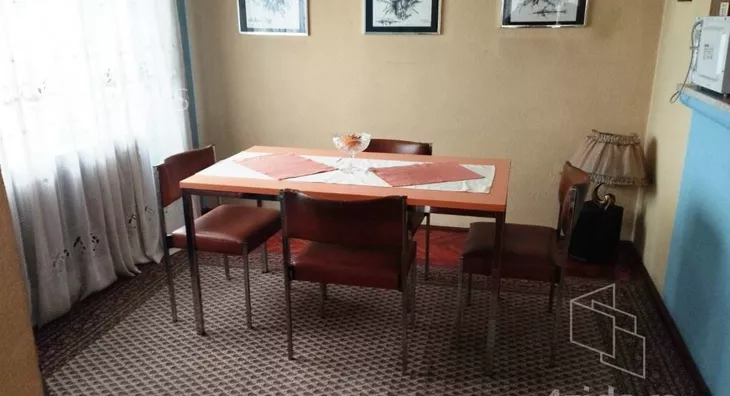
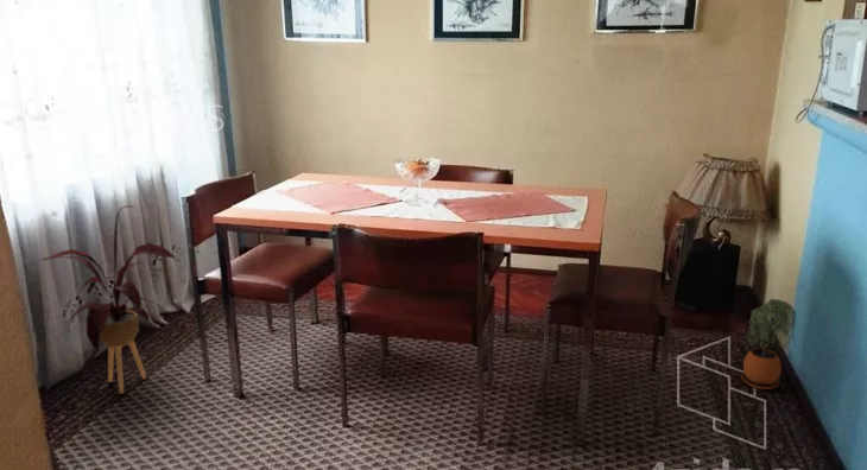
+ potted plant [740,298,797,390]
+ house plant [40,204,177,395]
